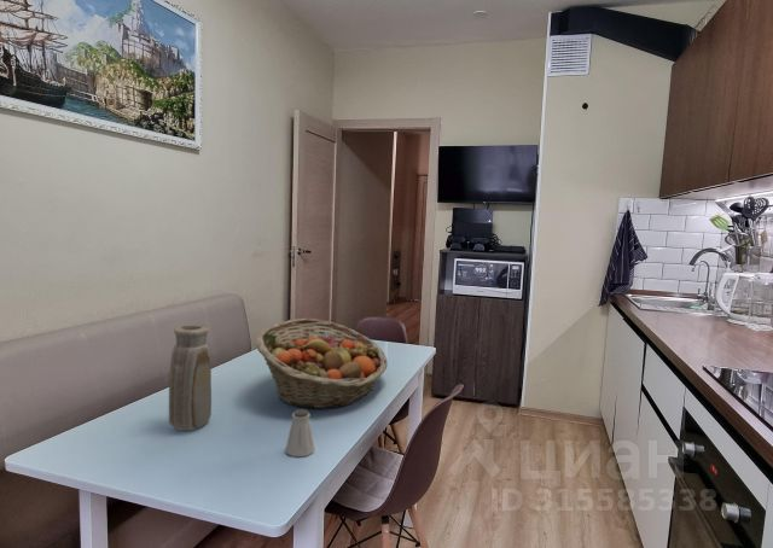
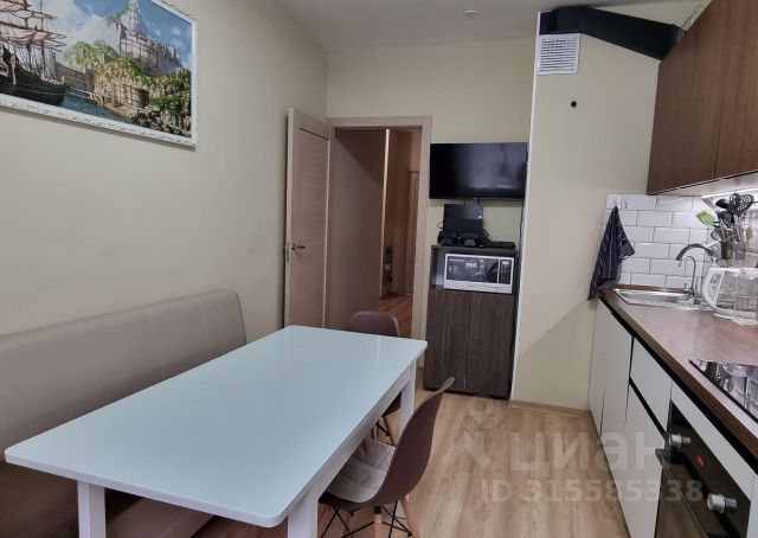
- vase [168,325,213,432]
- fruit basket [255,317,389,410]
- saltshaker [284,408,315,457]
